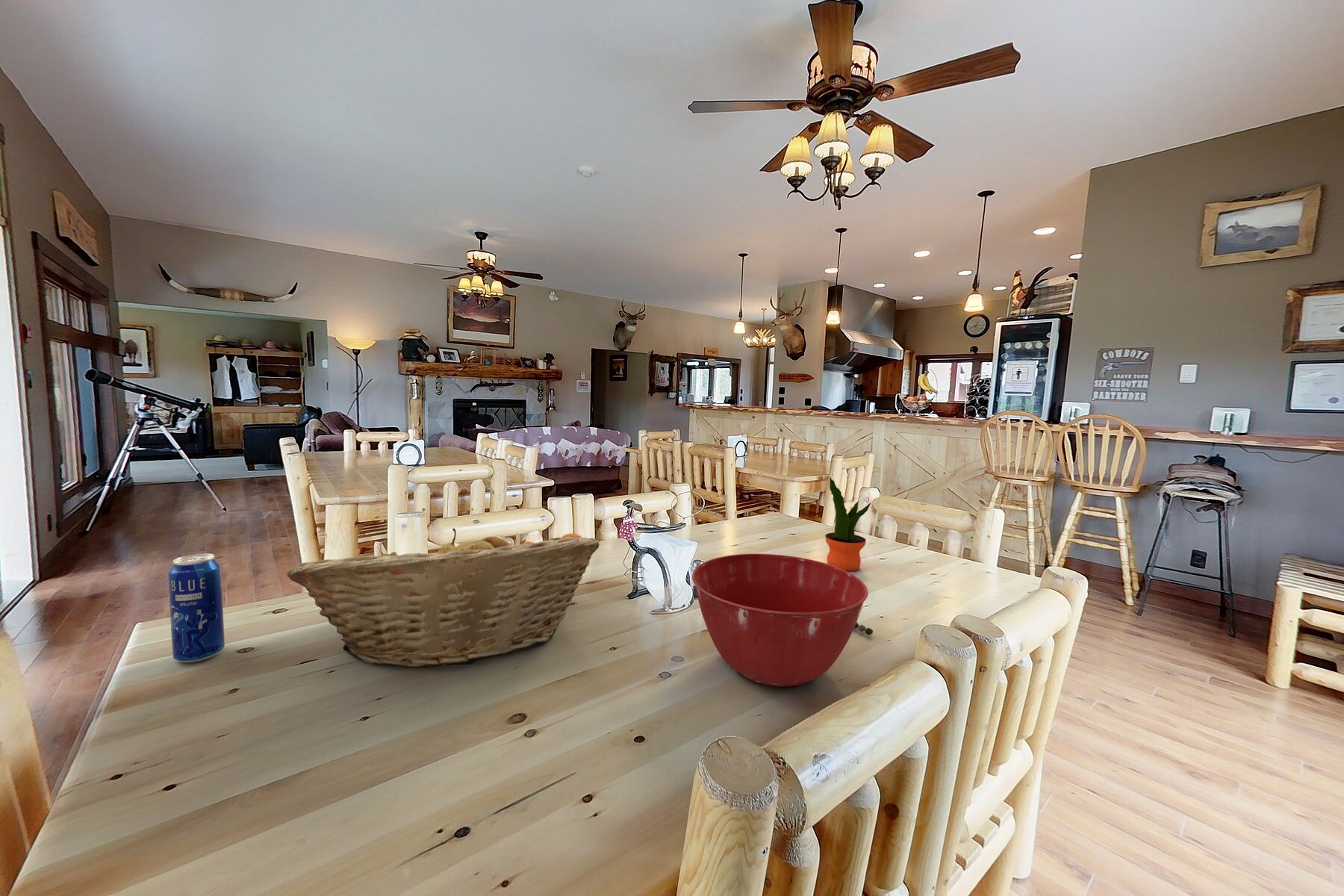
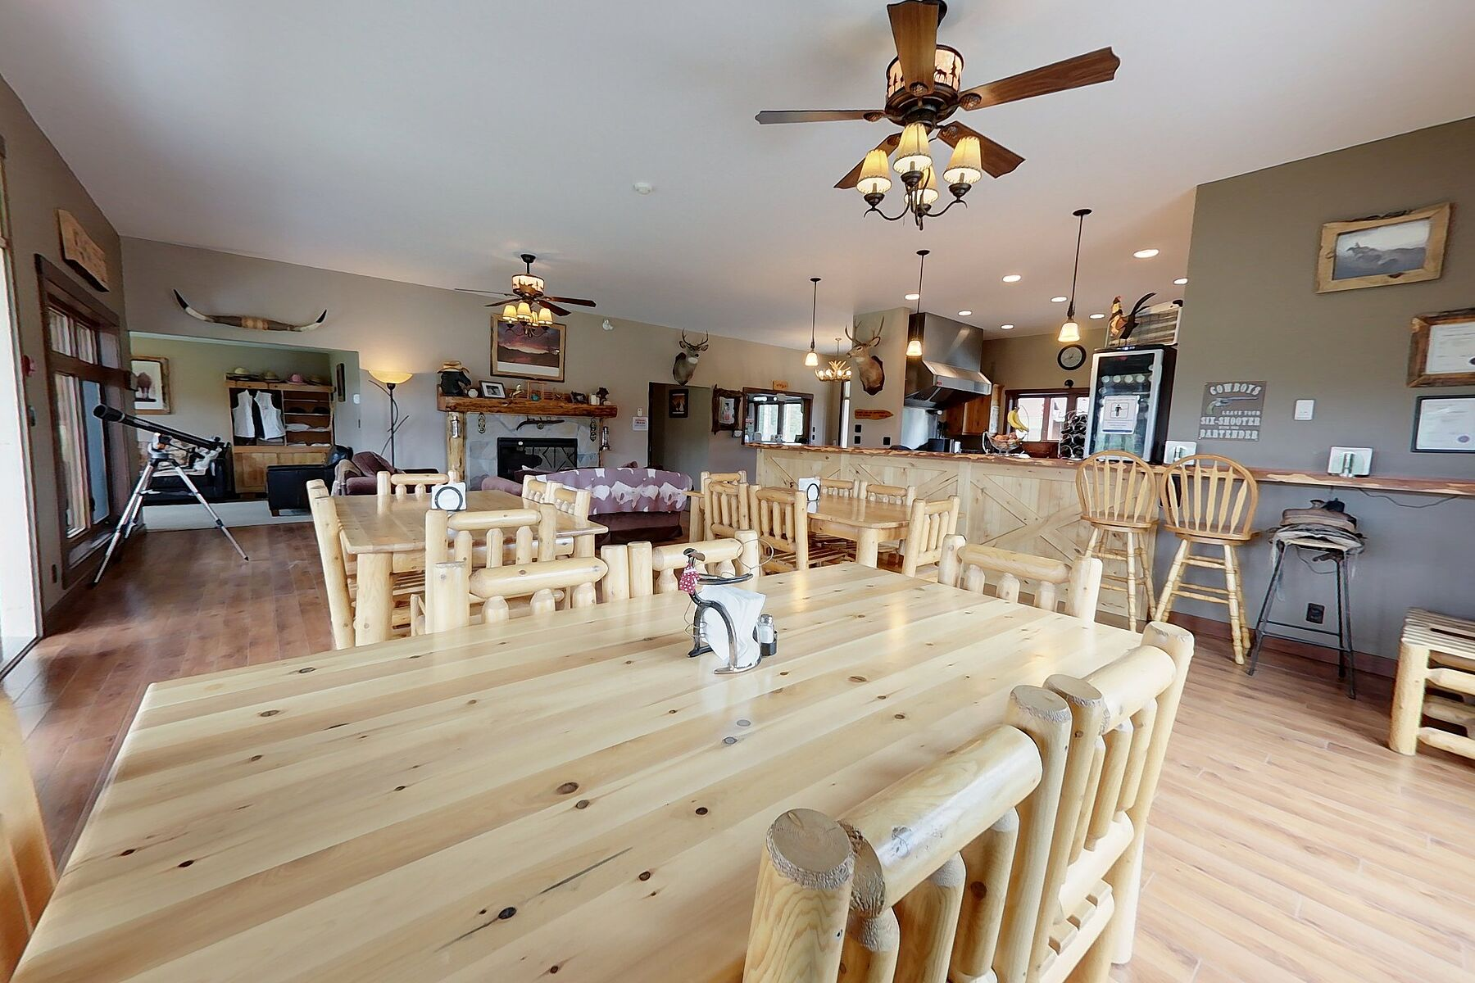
- mixing bowl [691,553,868,688]
- fruit basket [286,527,600,669]
- beverage can [167,553,225,663]
- pepper shaker [854,622,874,635]
- potted plant [824,476,872,571]
